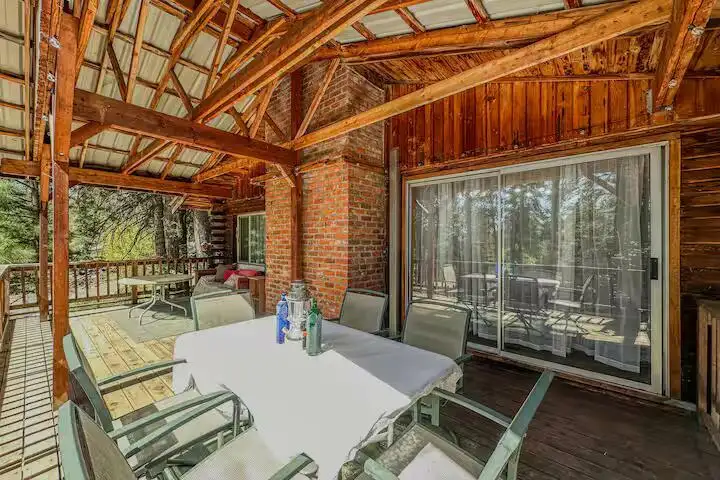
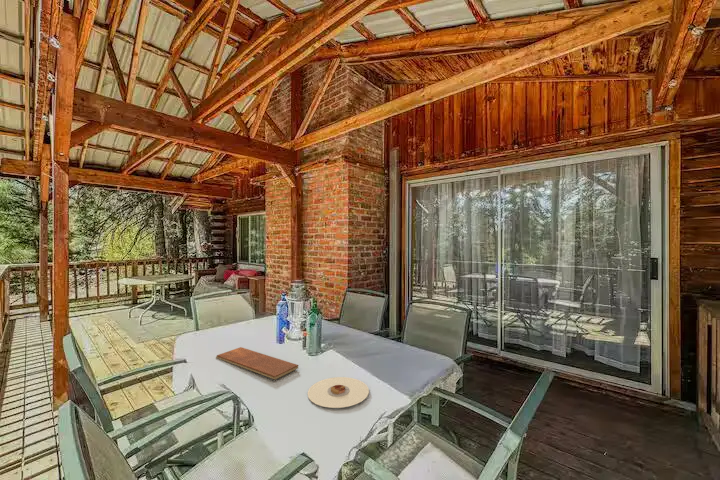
+ chopping board [215,346,299,380]
+ plate [307,376,370,409]
